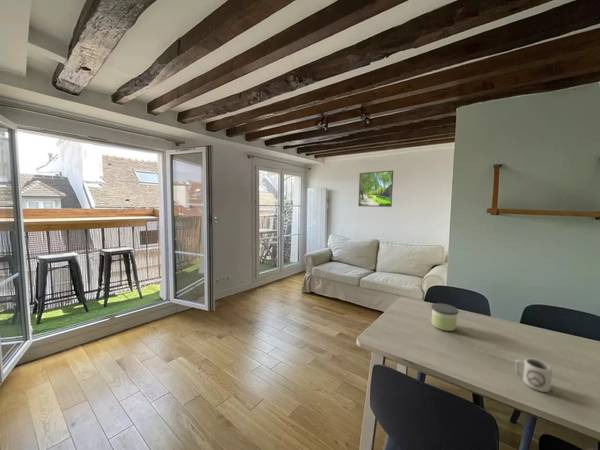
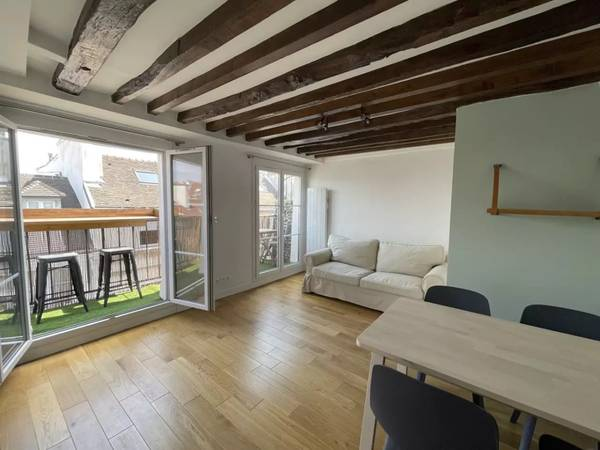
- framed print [358,170,394,208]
- candle [430,302,460,332]
- cup [514,357,553,393]
